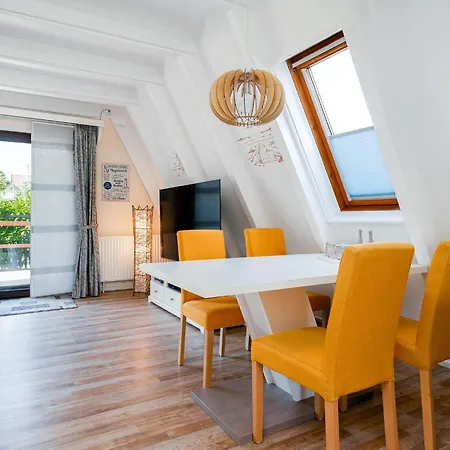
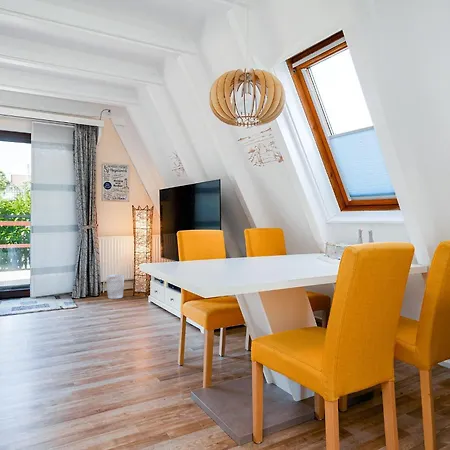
+ wastebasket [105,273,125,300]
